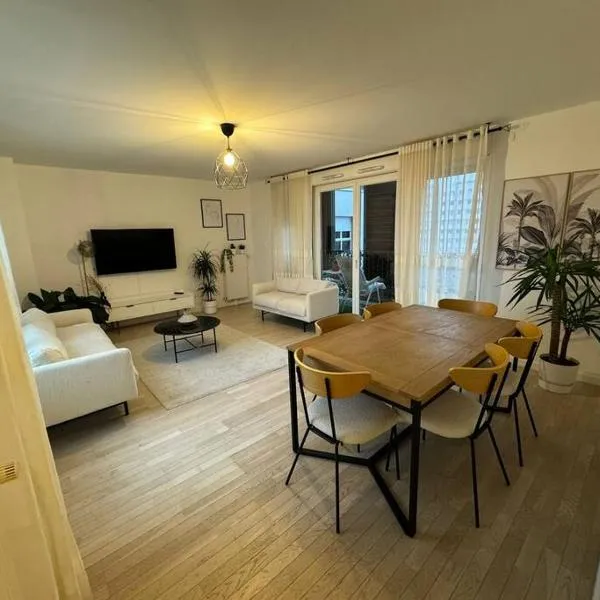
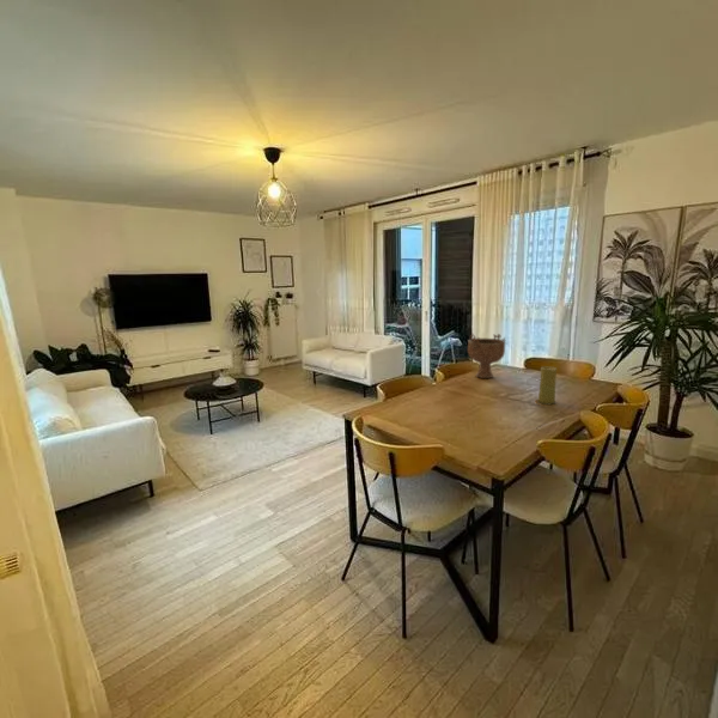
+ decorative bowl [467,333,507,379]
+ candle [534,365,559,407]
